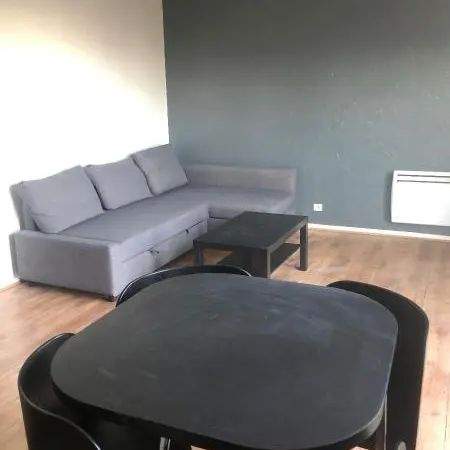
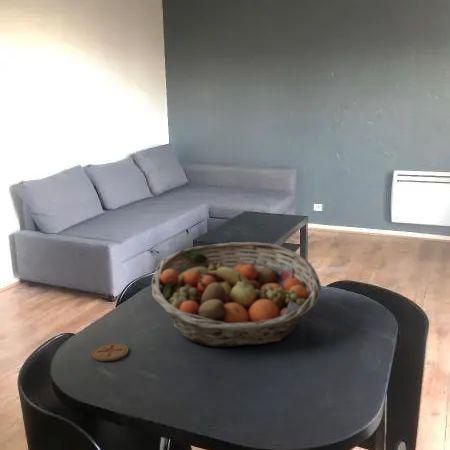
+ fruit basket [151,241,322,348]
+ coaster [91,342,130,362]
